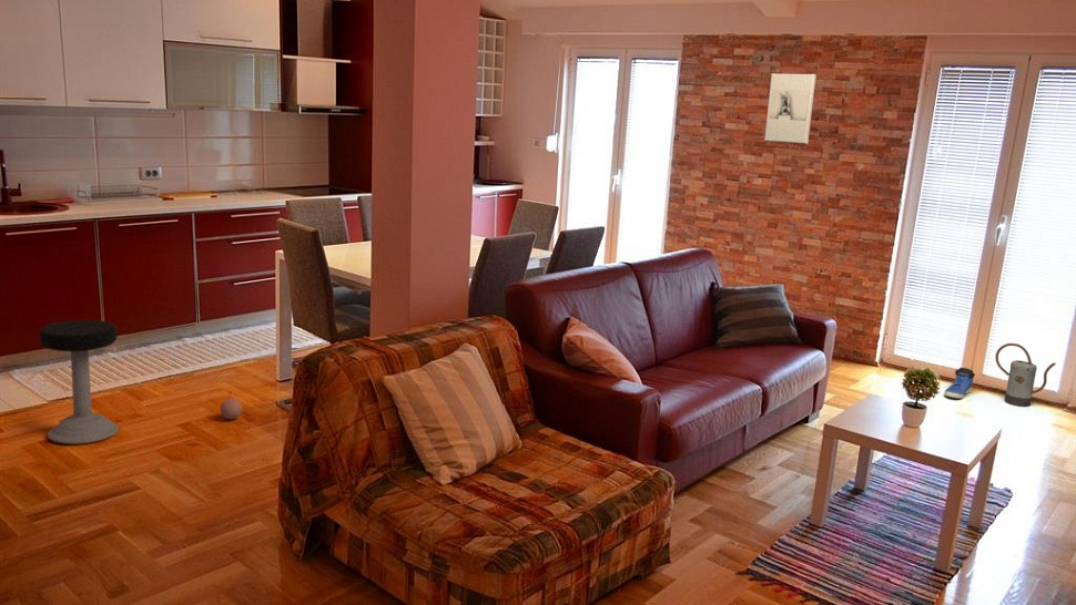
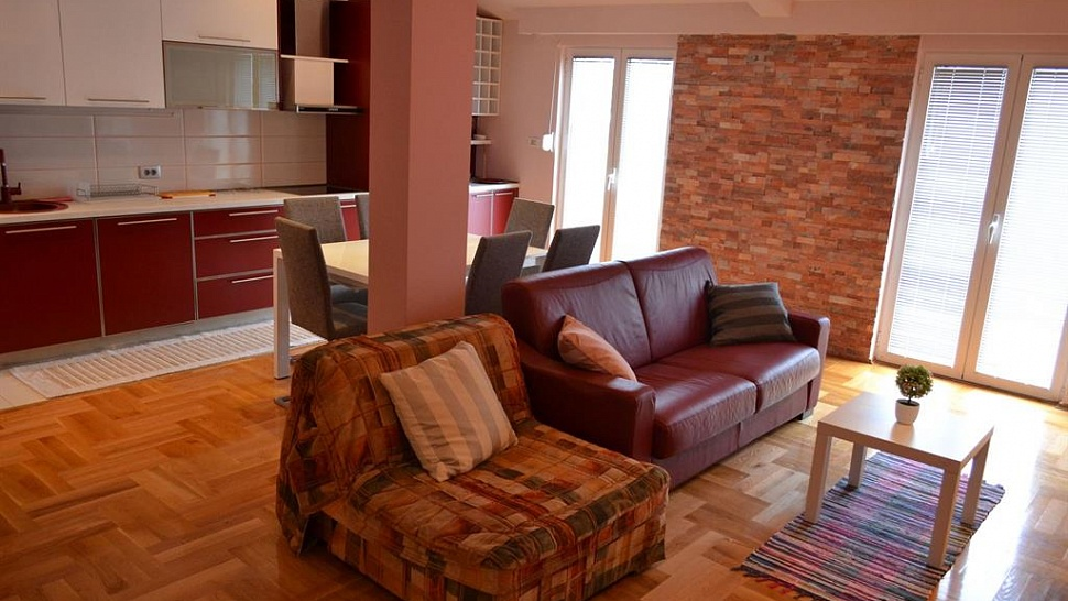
- watering can [995,342,1057,408]
- stool [38,319,120,445]
- sneaker [943,367,976,399]
- wall sculpture [763,72,818,145]
- ball [220,398,243,420]
